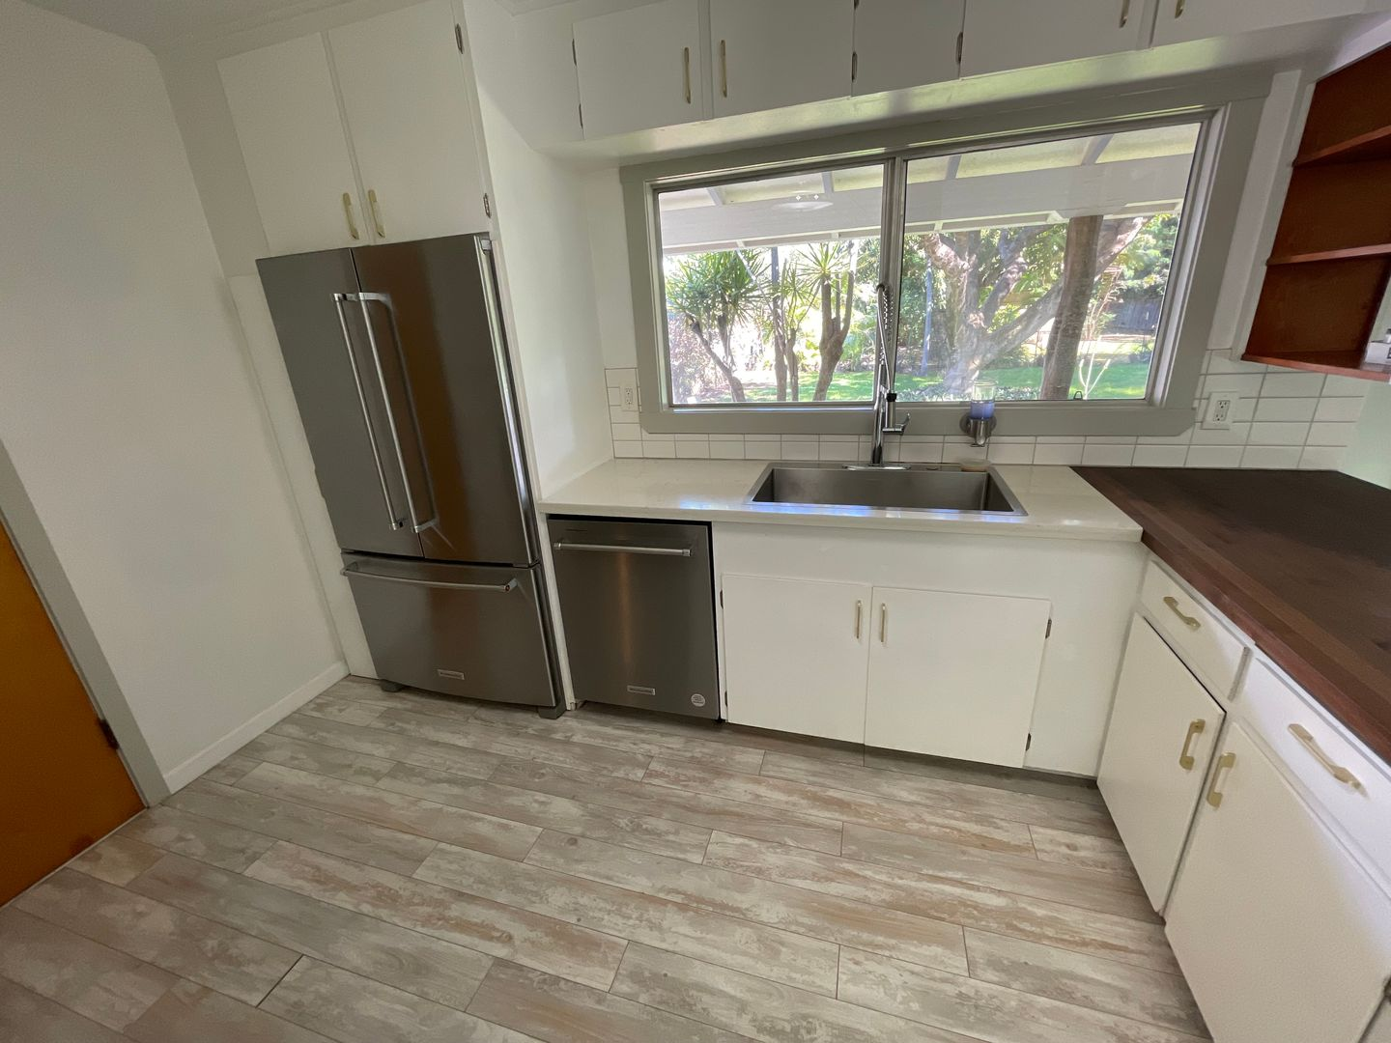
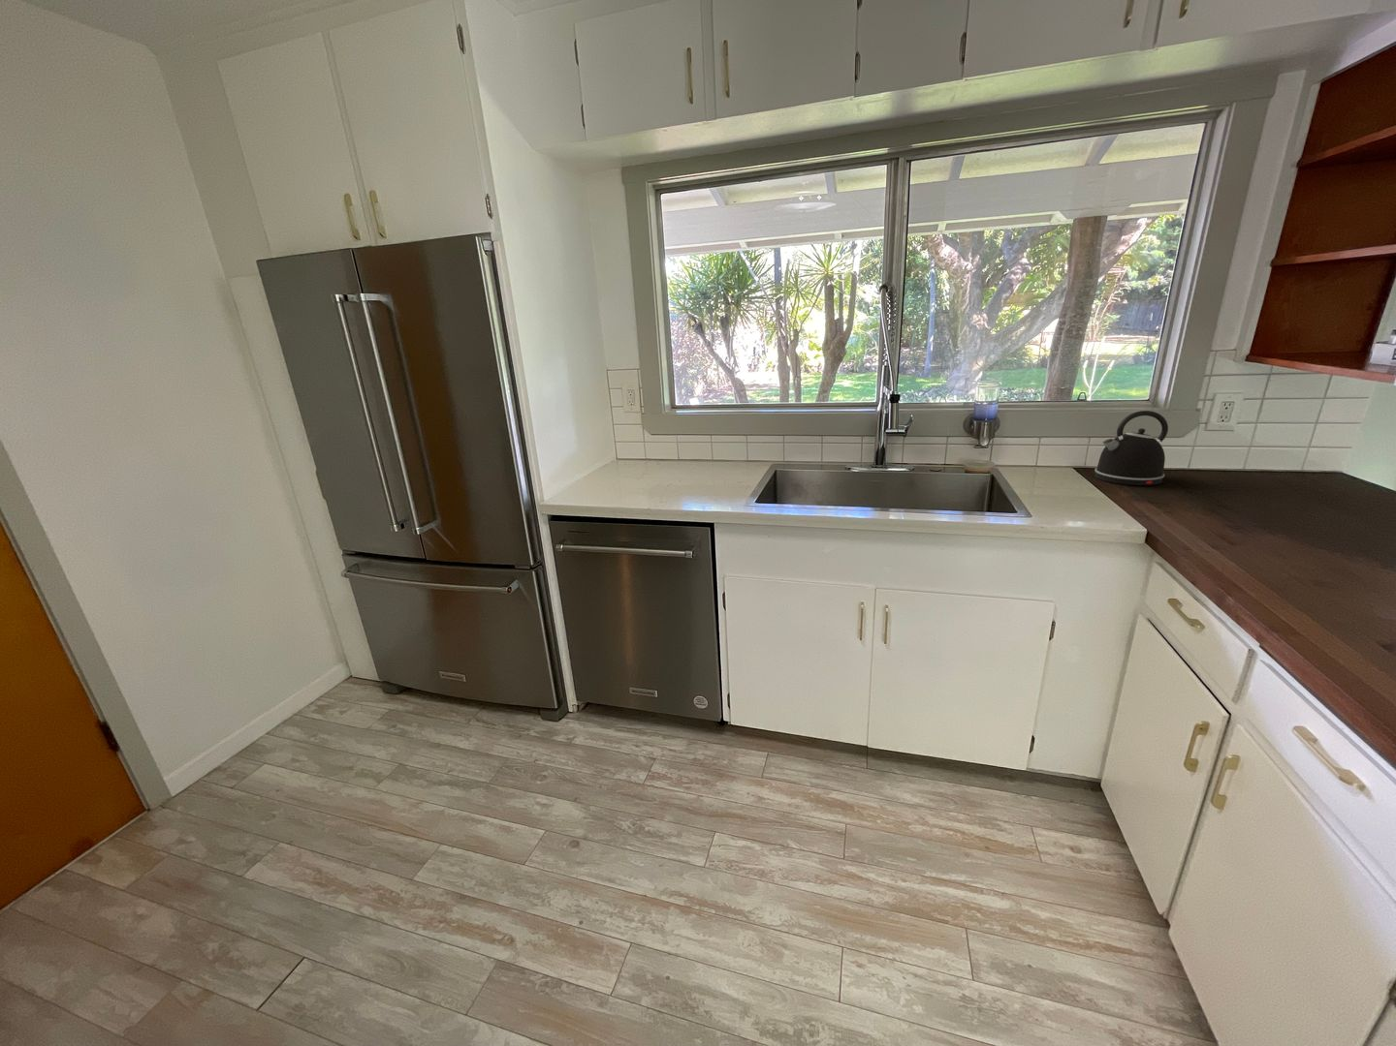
+ kettle [1094,410,1170,487]
